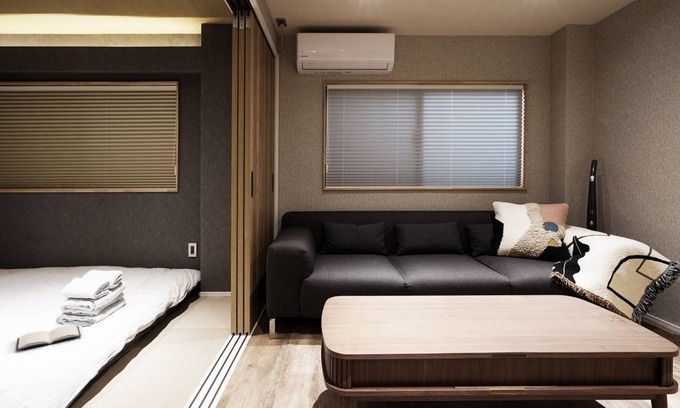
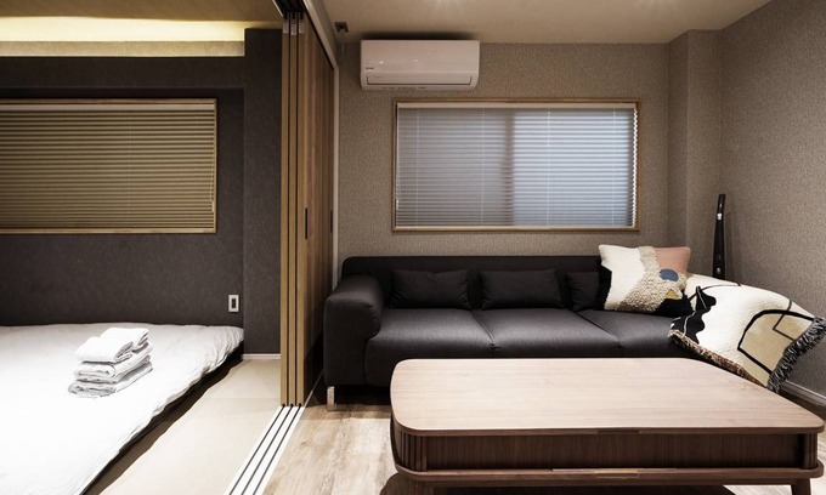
- book [15,324,82,351]
